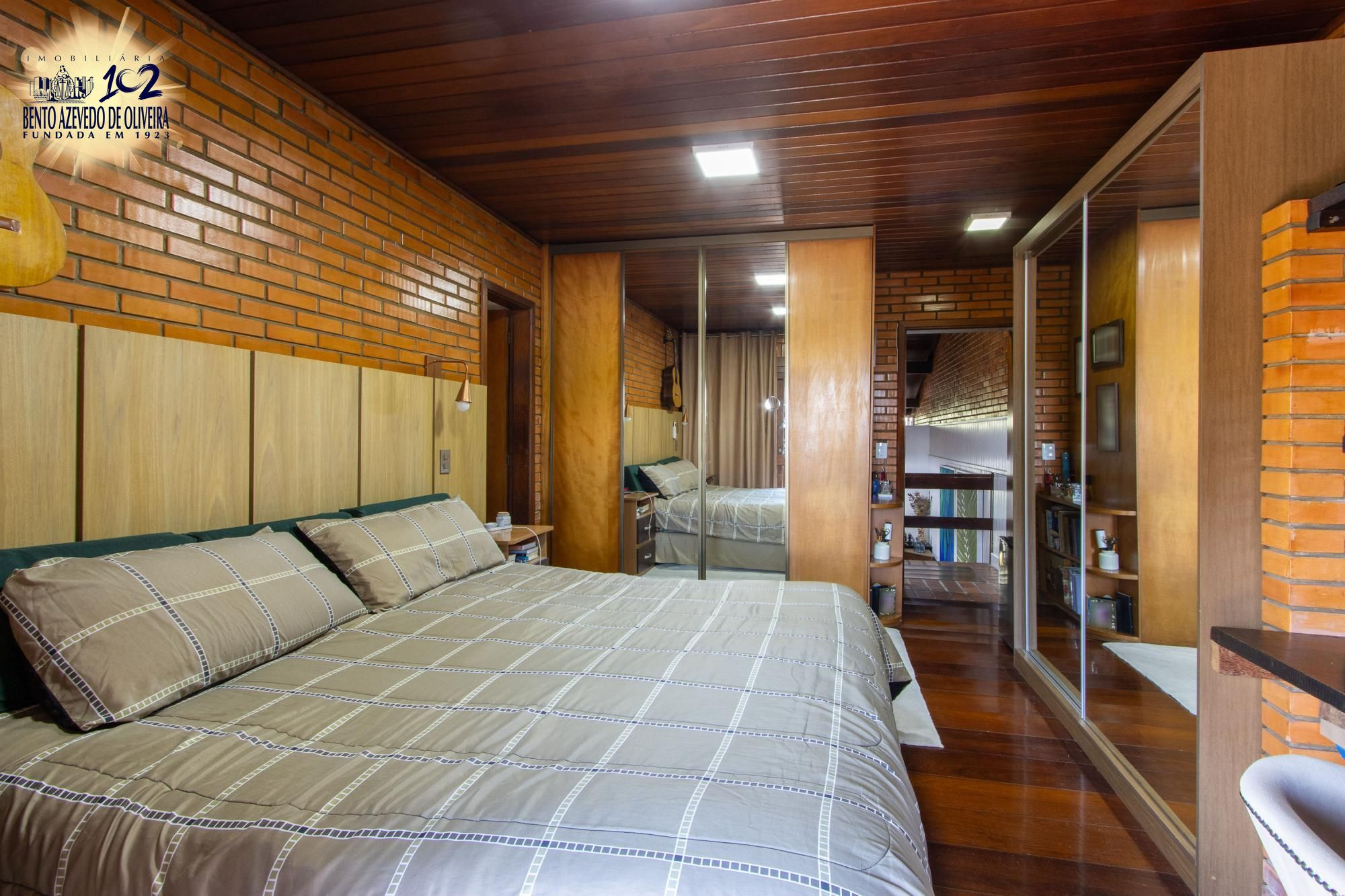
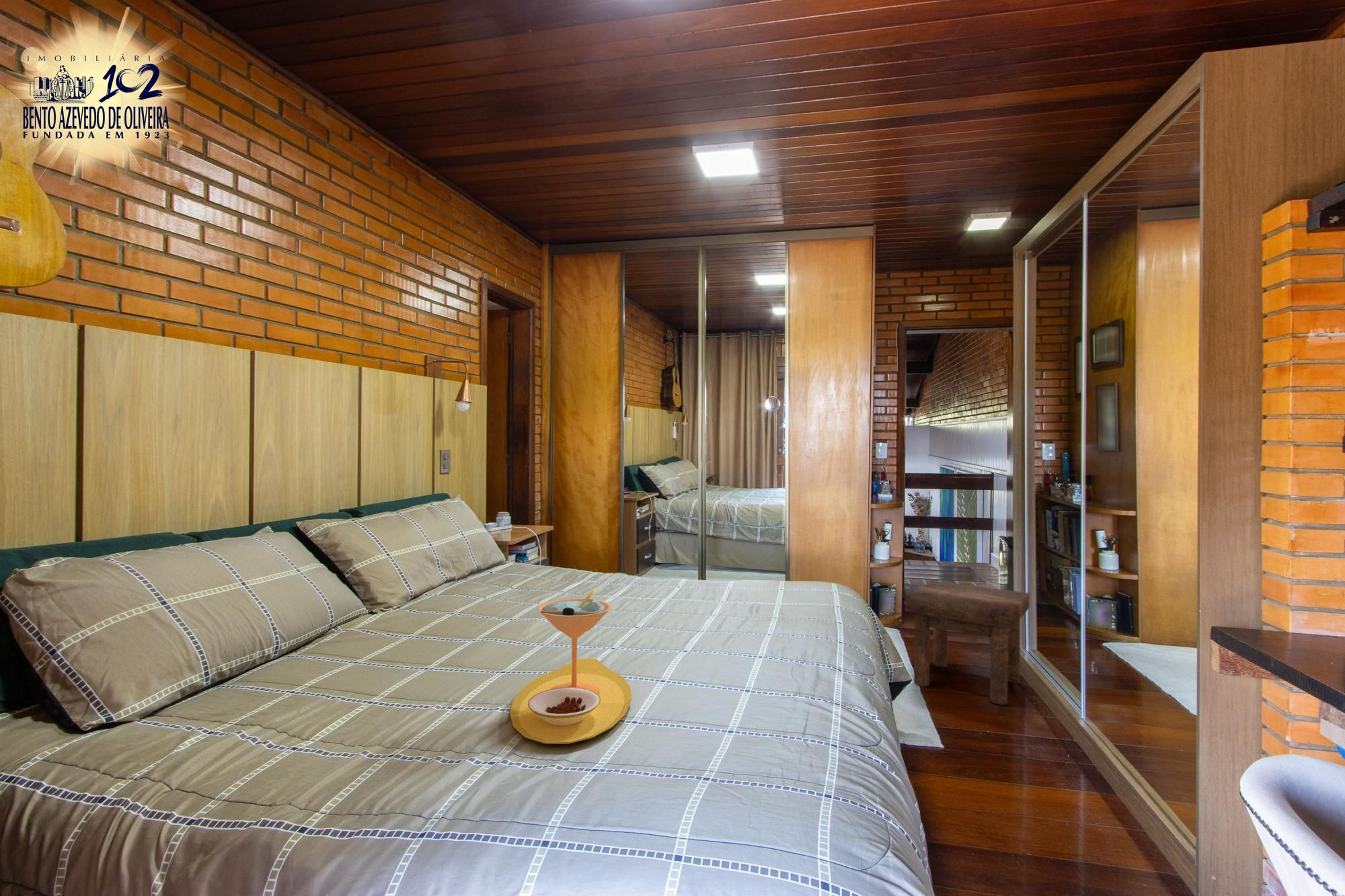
+ stool [905,579,1030,706]
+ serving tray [509,588,632,745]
